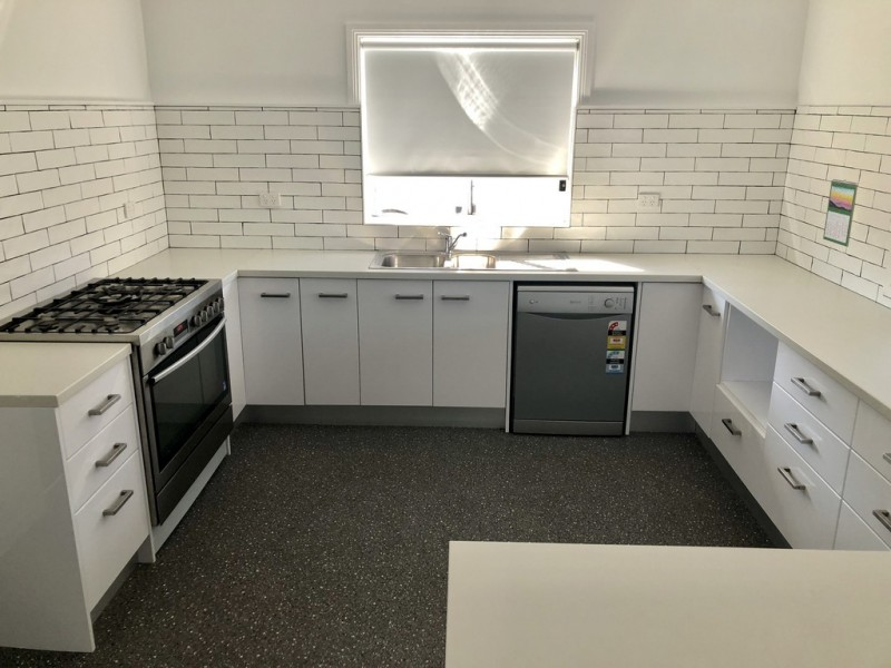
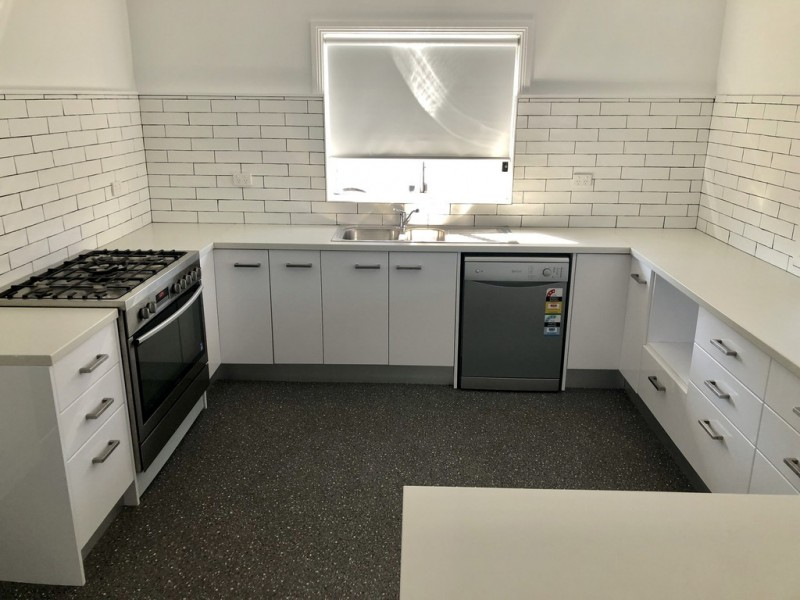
- calendar [822,178,859,248]
